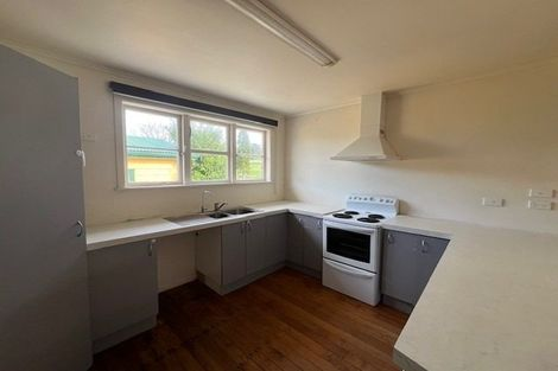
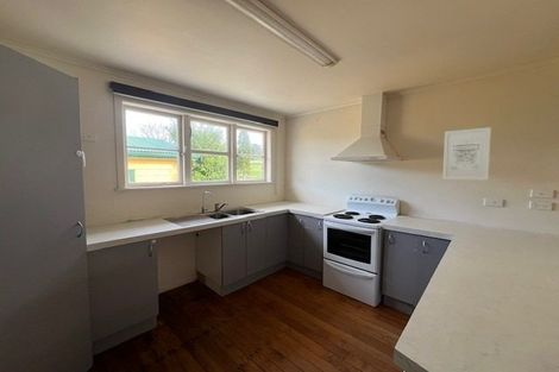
+ wall art [441,126,492,181]
